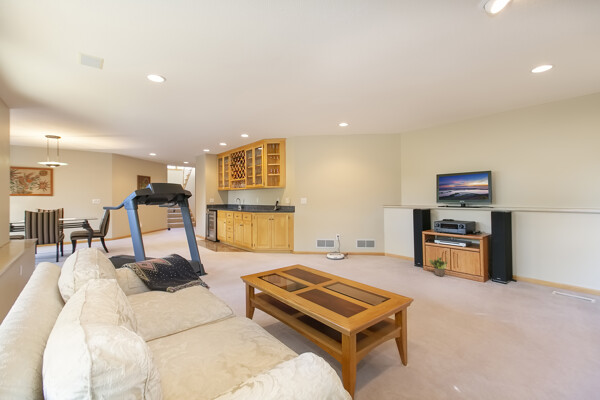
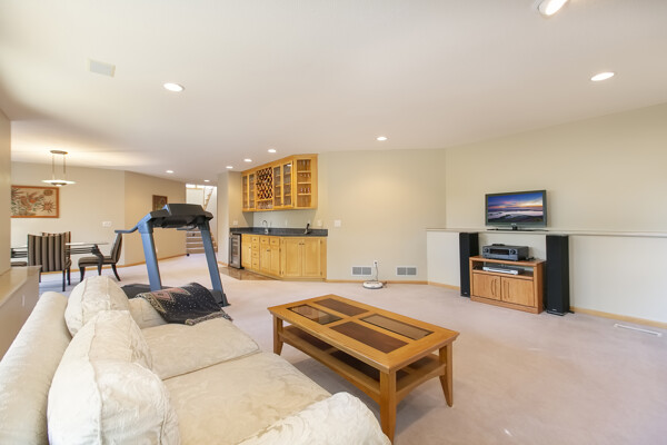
- potted plant [428,256,449,277]
